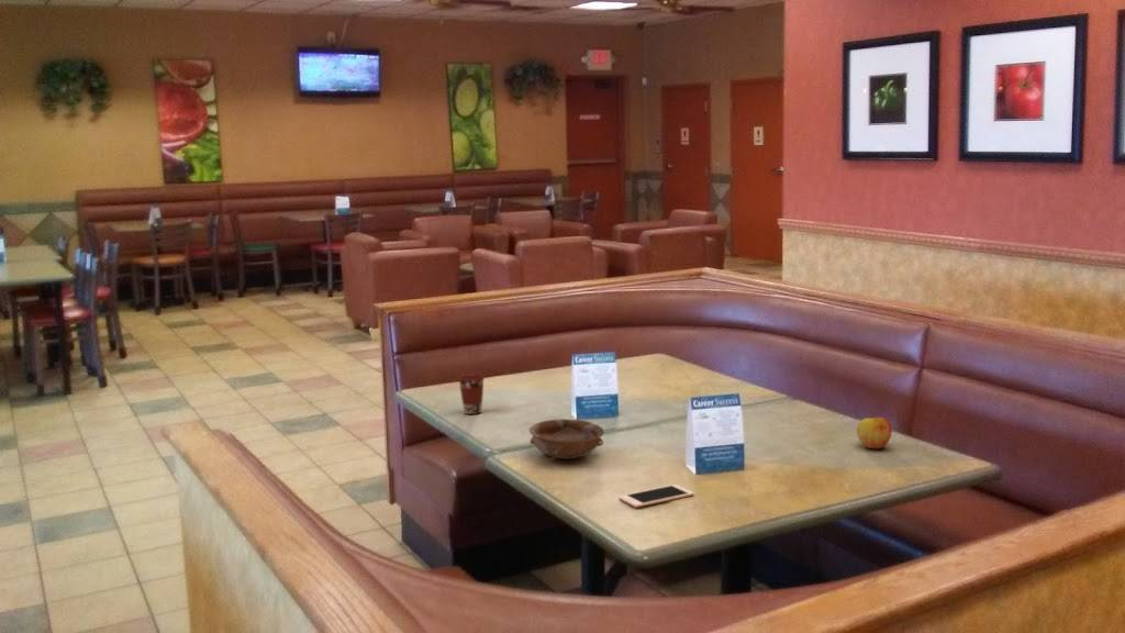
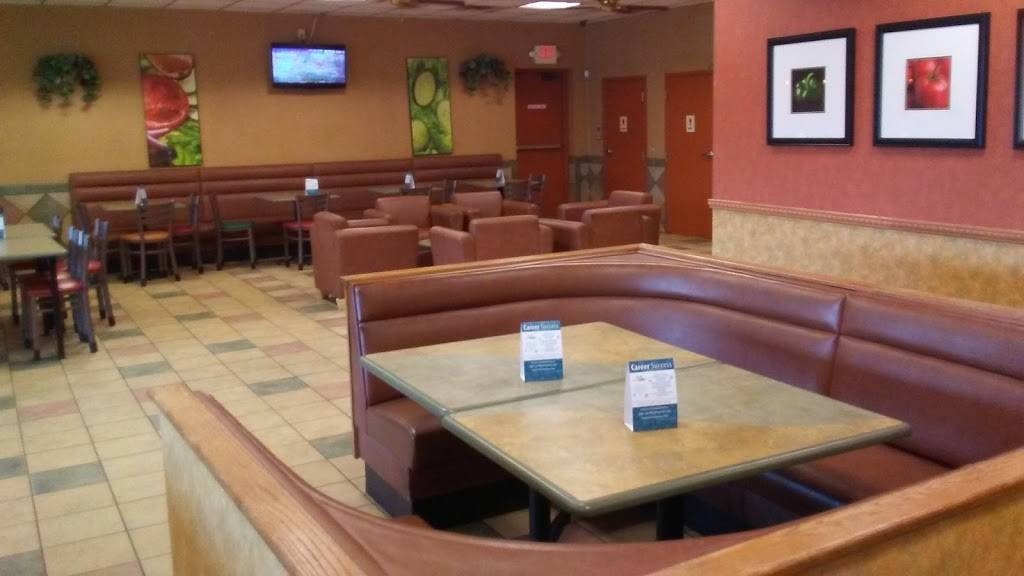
- cell phone [617,484,695,509]
- coffee cup [457,370,486,415]
- apple [856,417,893,449]
- bowl [528,418,604,460]
